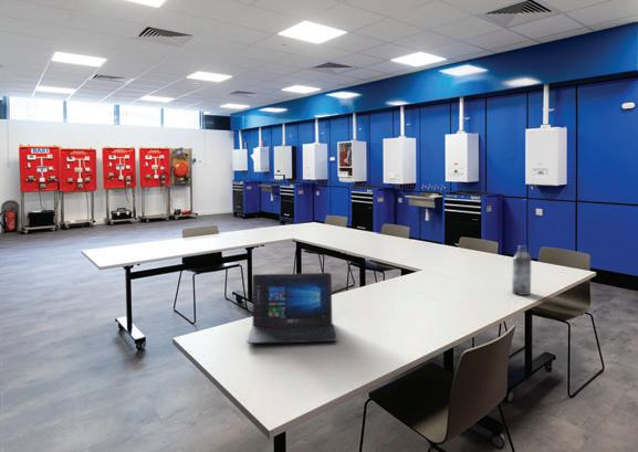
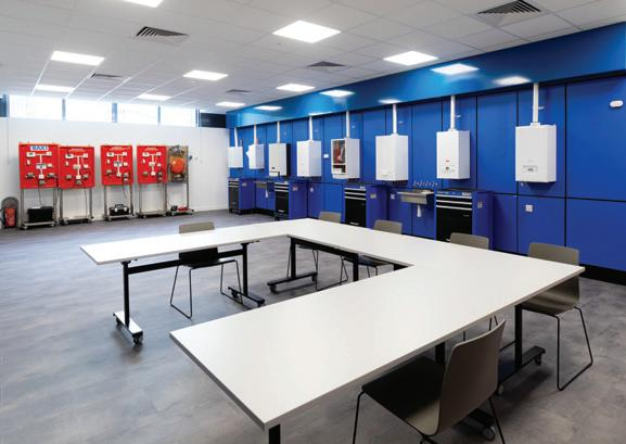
- water bottle [511,244,533,296]
- laptop [245,272,338,345]
